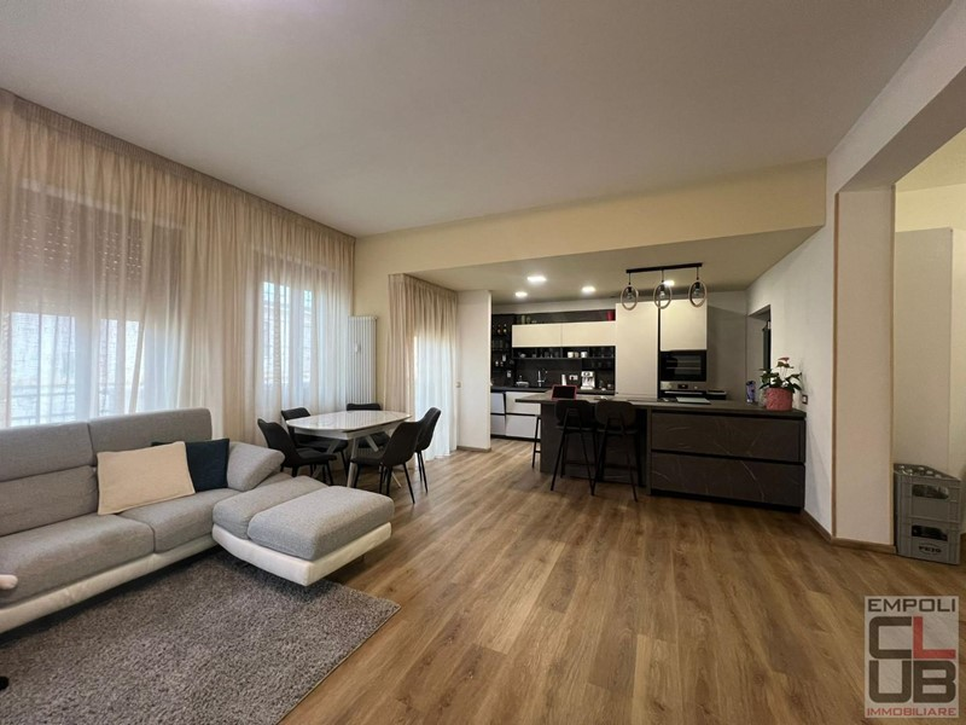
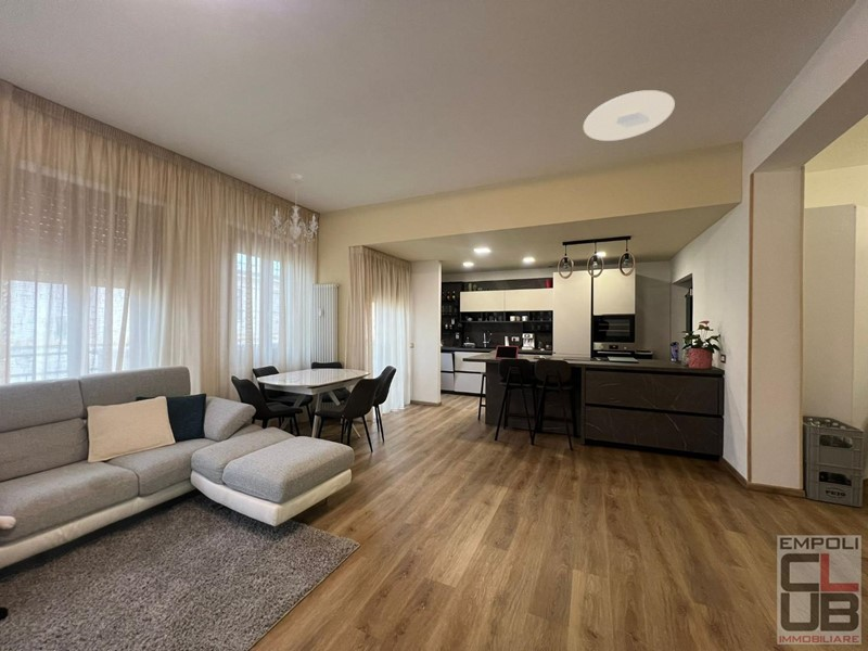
+ ceiling light [583,89,676,142]
+ chandelier [270,173,319,248]
